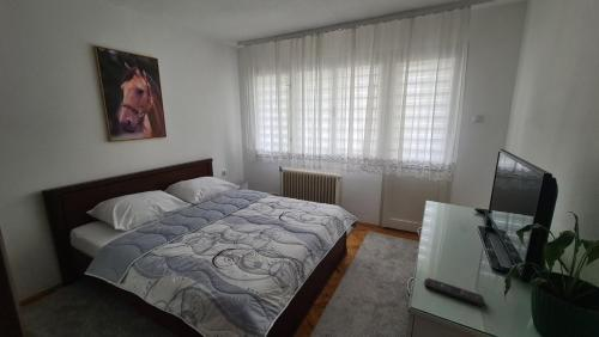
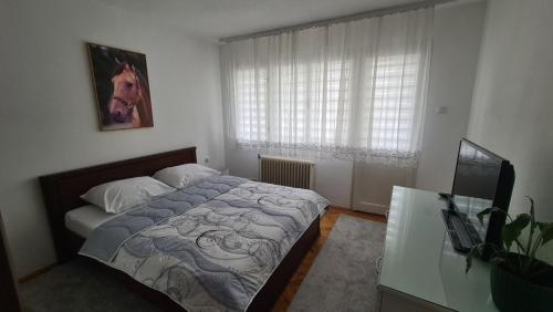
- remote control [423,277,485,307]
